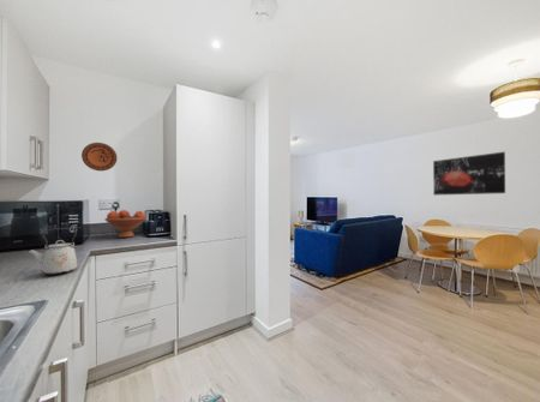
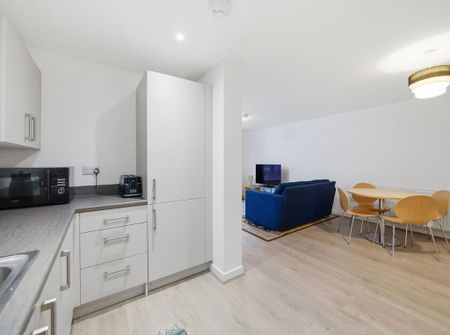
- wall art [432,151,506,197]
- decorative plate [80,142,118,172]
- fruit bowl [103,209,148,239]
- kettle [28,227,78,276]
